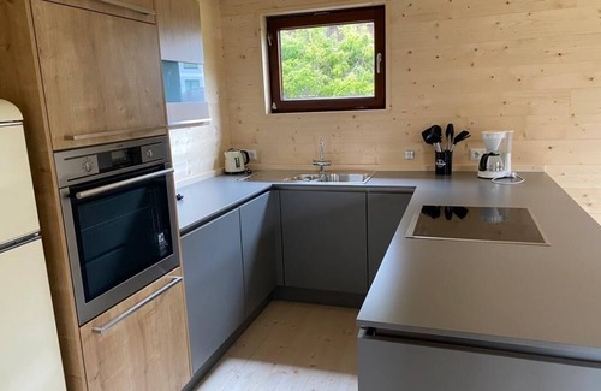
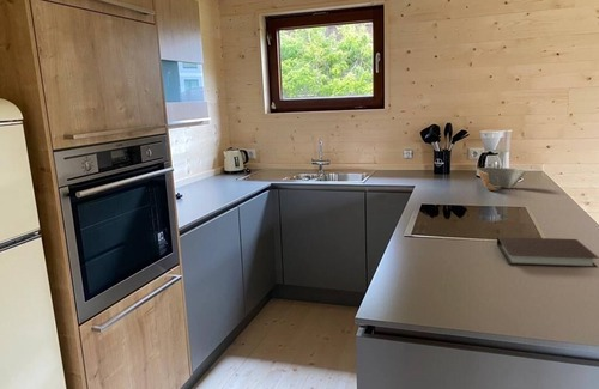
+ bowl [476,166,526,192]
+ notebook [496,236,599,268]
